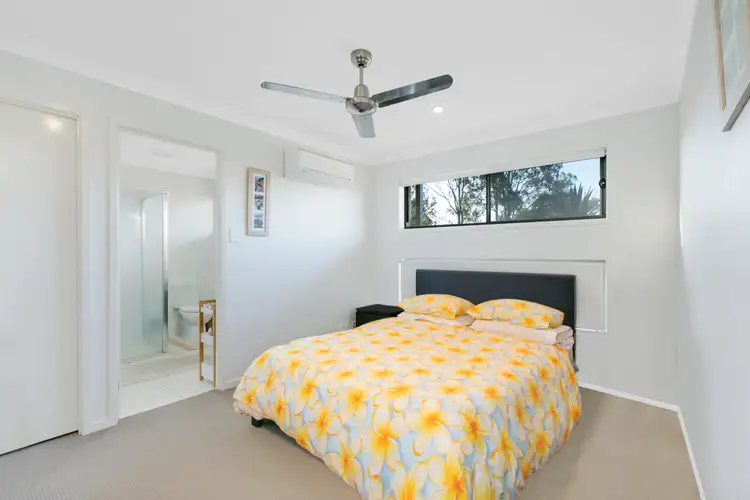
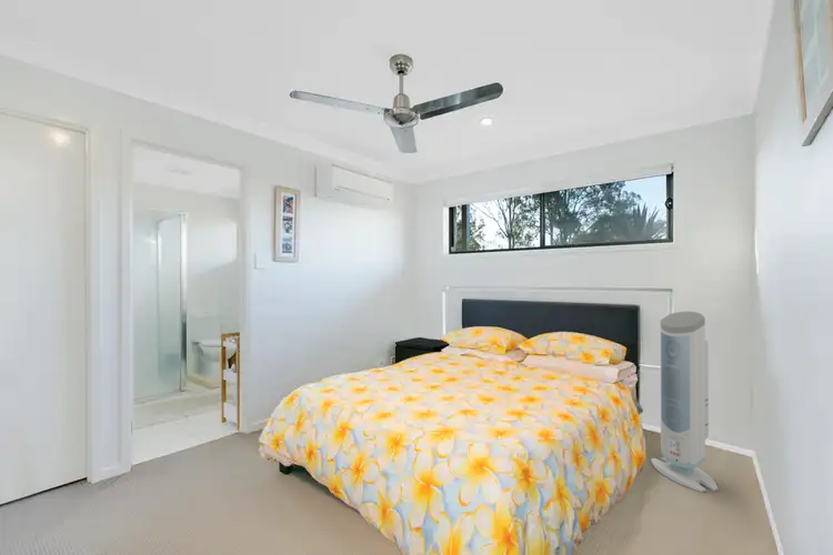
+ air purifier [650,311,719,494]
